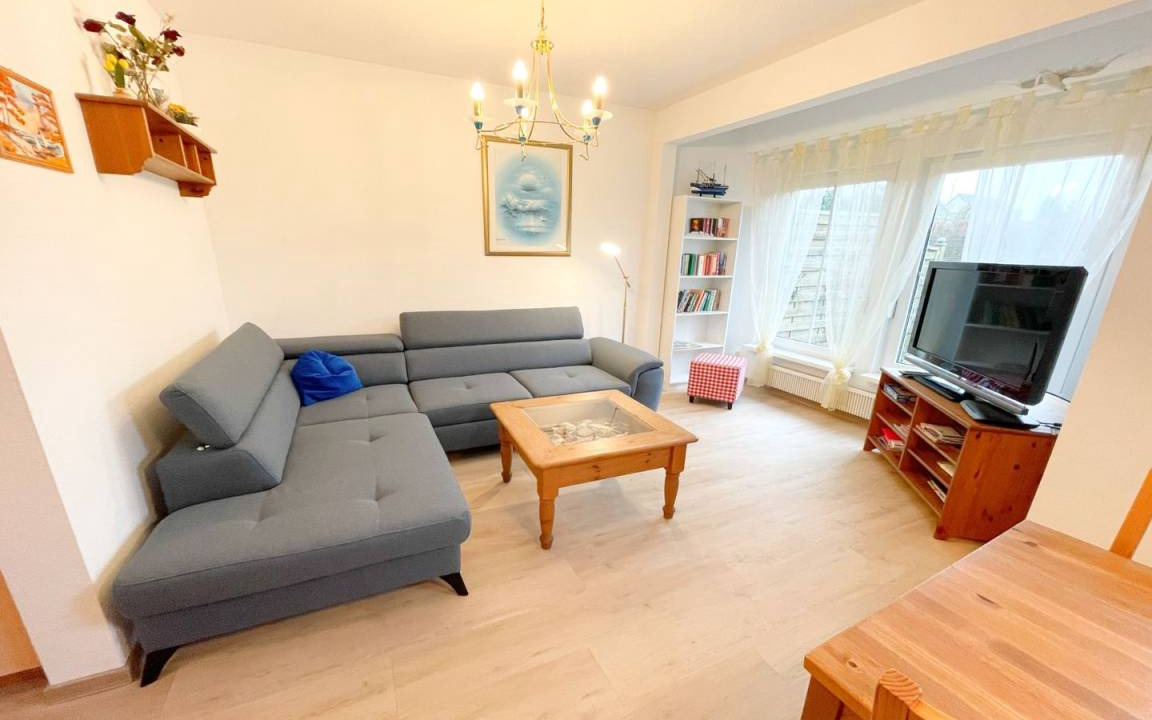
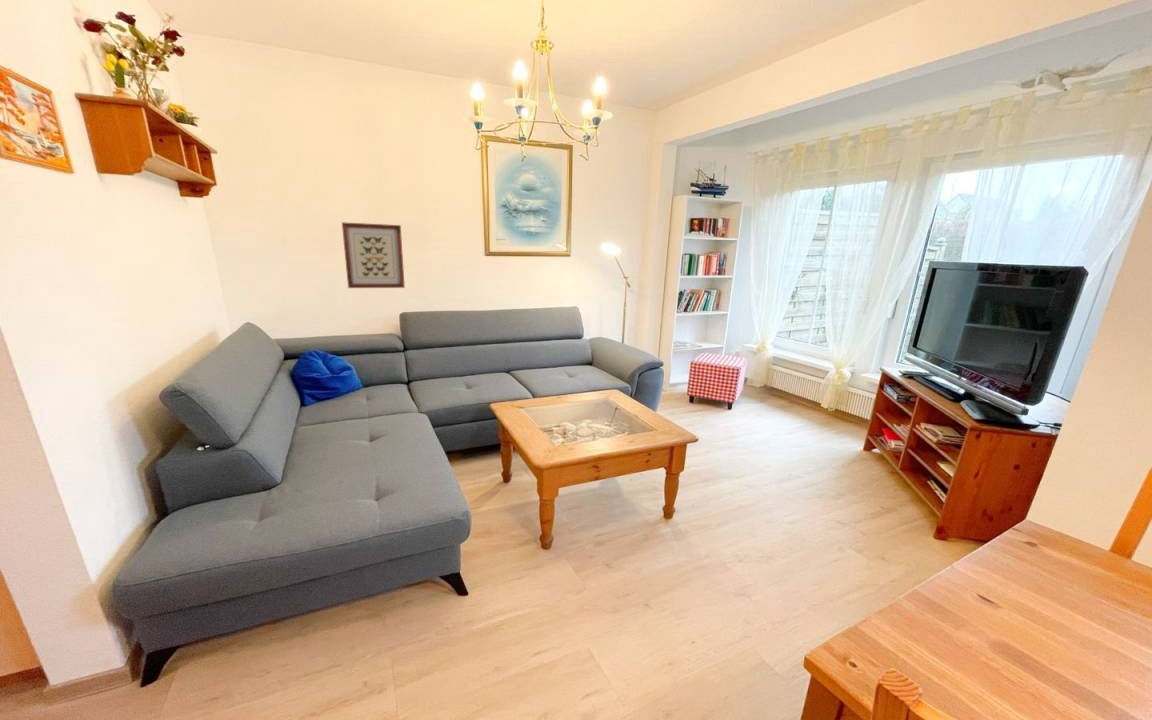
+ wall art [341,221,406,289]
